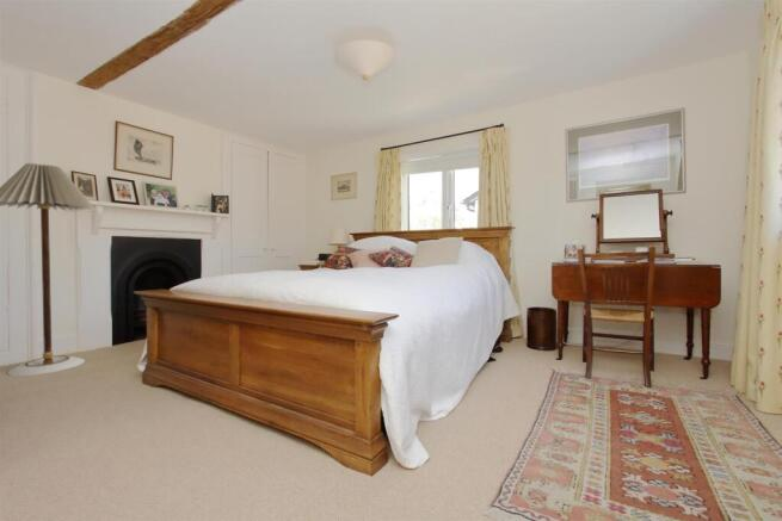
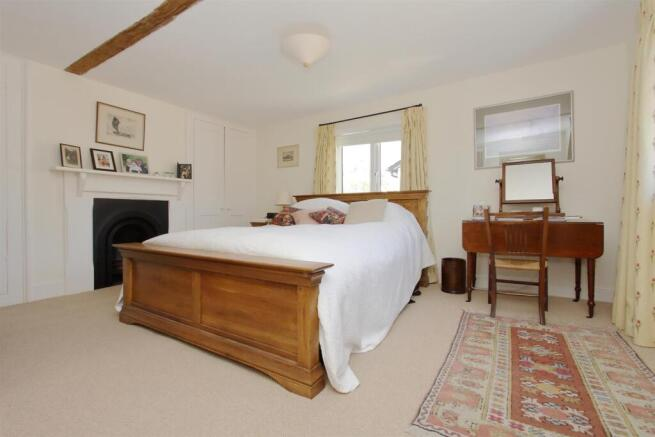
- floor lamp [0,162,97,377]
